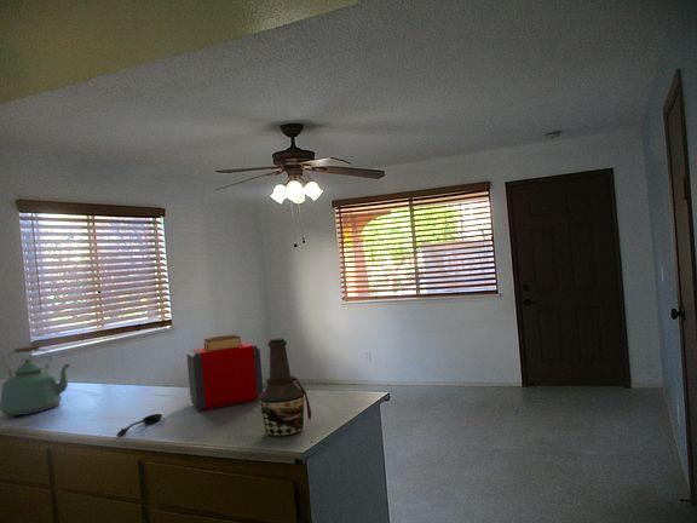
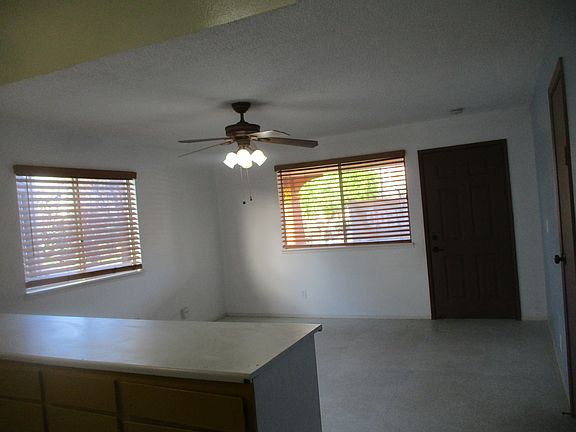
- bottle [258,337,312,438]
- toaster [185,334,264,412]
- spoon [115,413,163,438]
- kettle [0,345,71,416]
